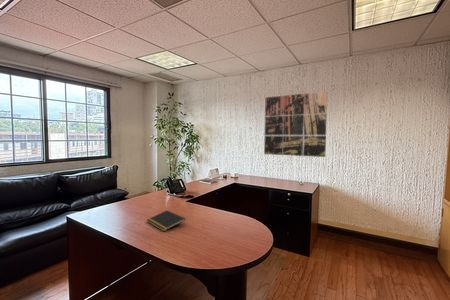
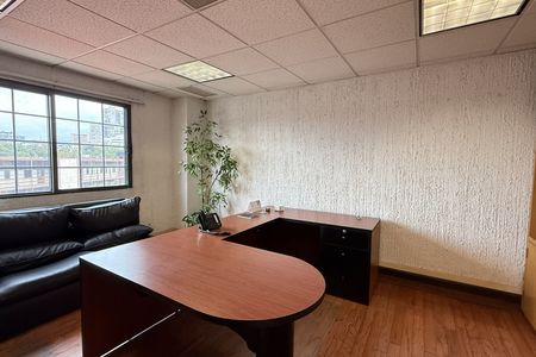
- wall art [263,91,328,158]
- notepad [146,209,186,232]
